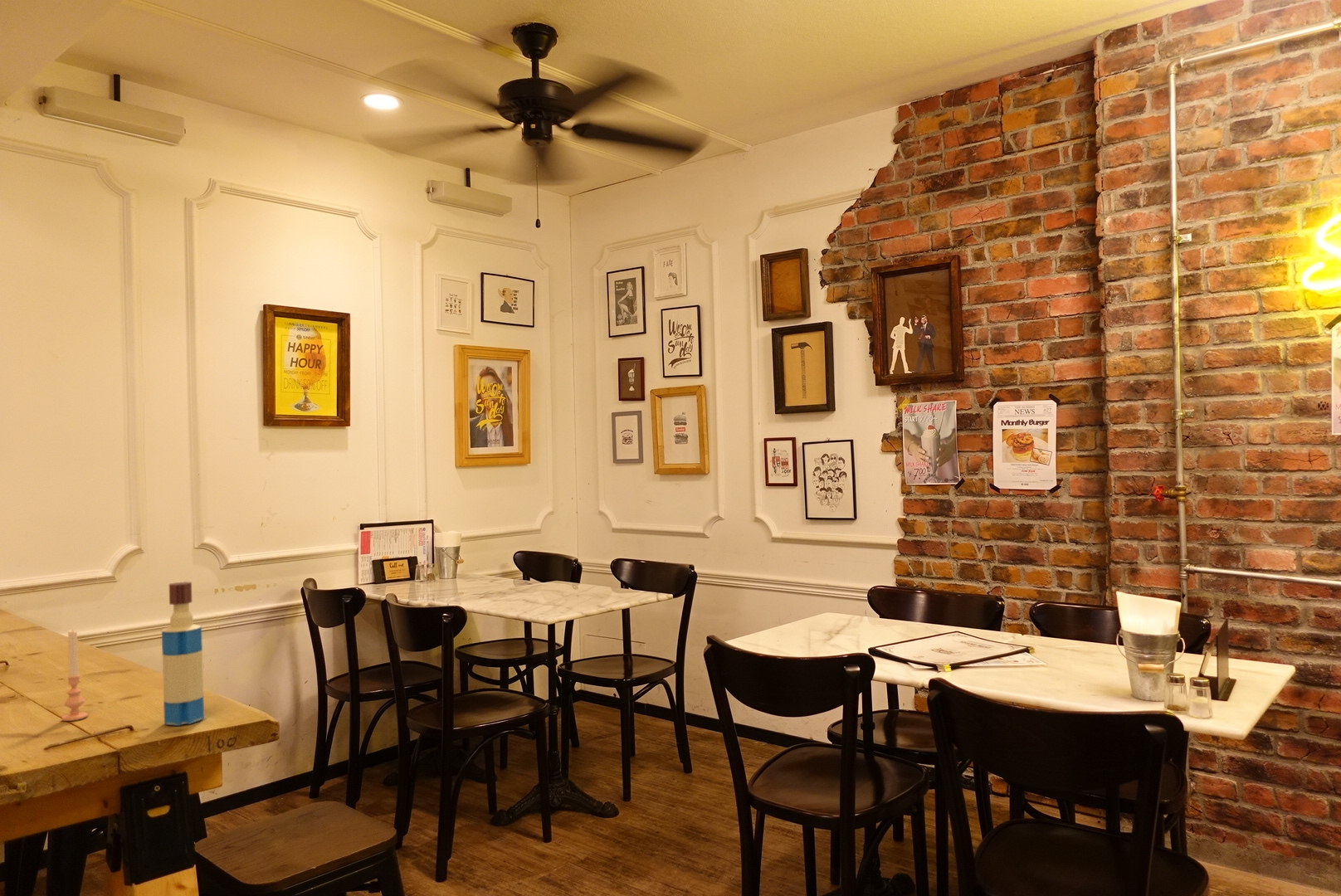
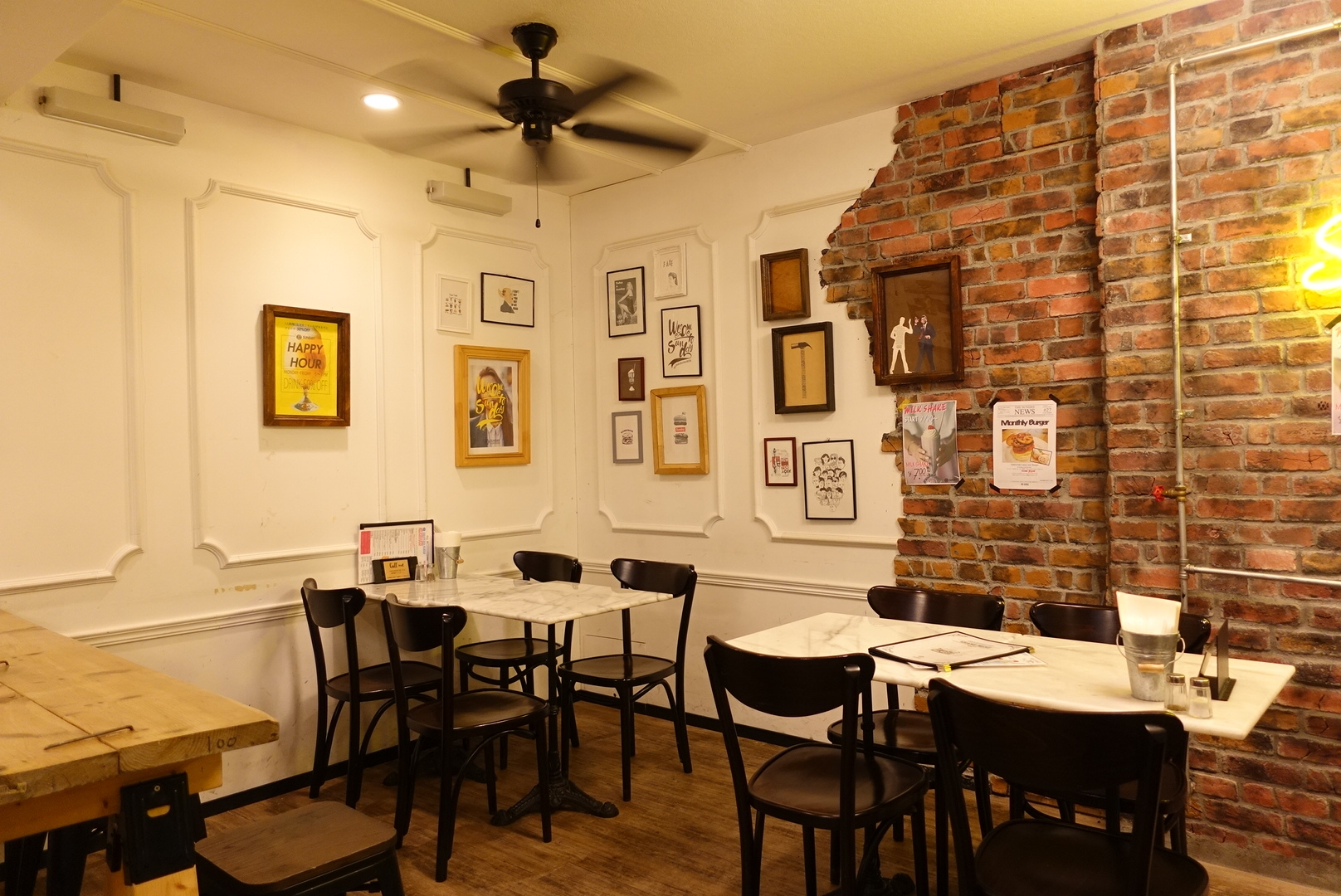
- candle [61,629,89,722]
- tequila bottle [161,581,205,727]
